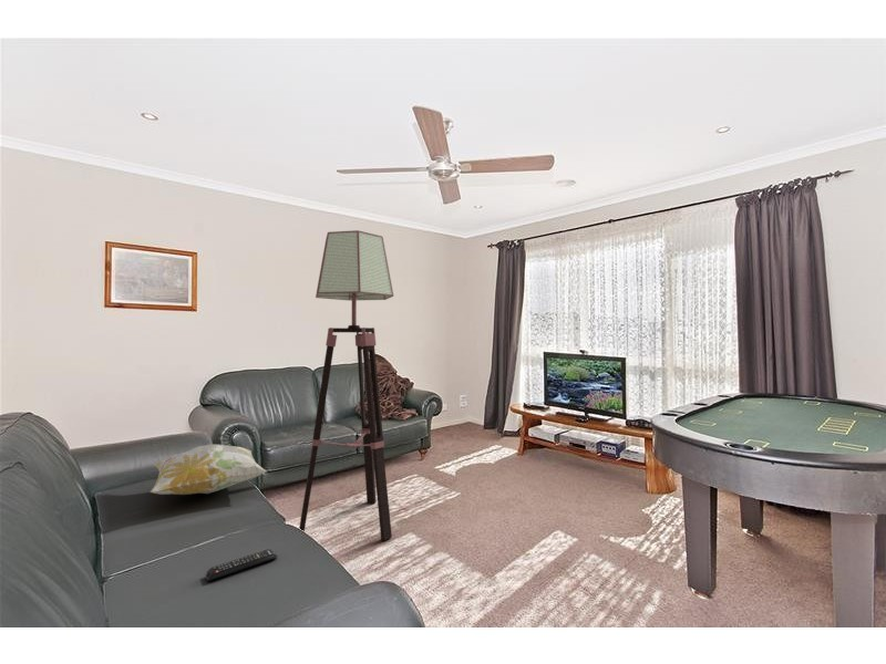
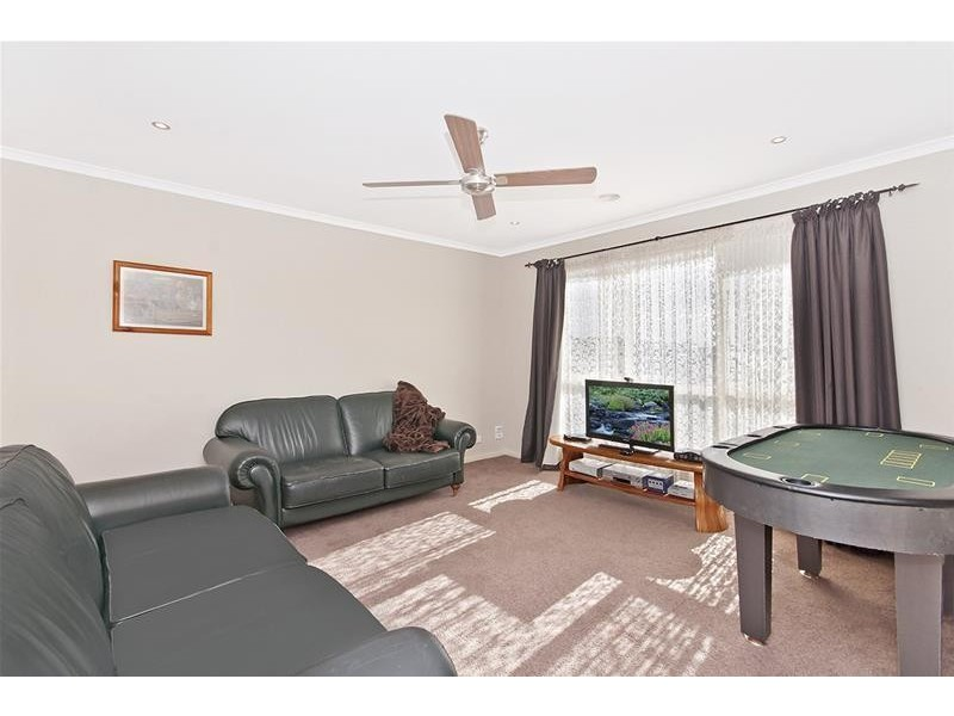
- decorative pillow [150,444,267,496]
- remote control [205,548,278,582]
- floor lamp [298,229,395,541]
